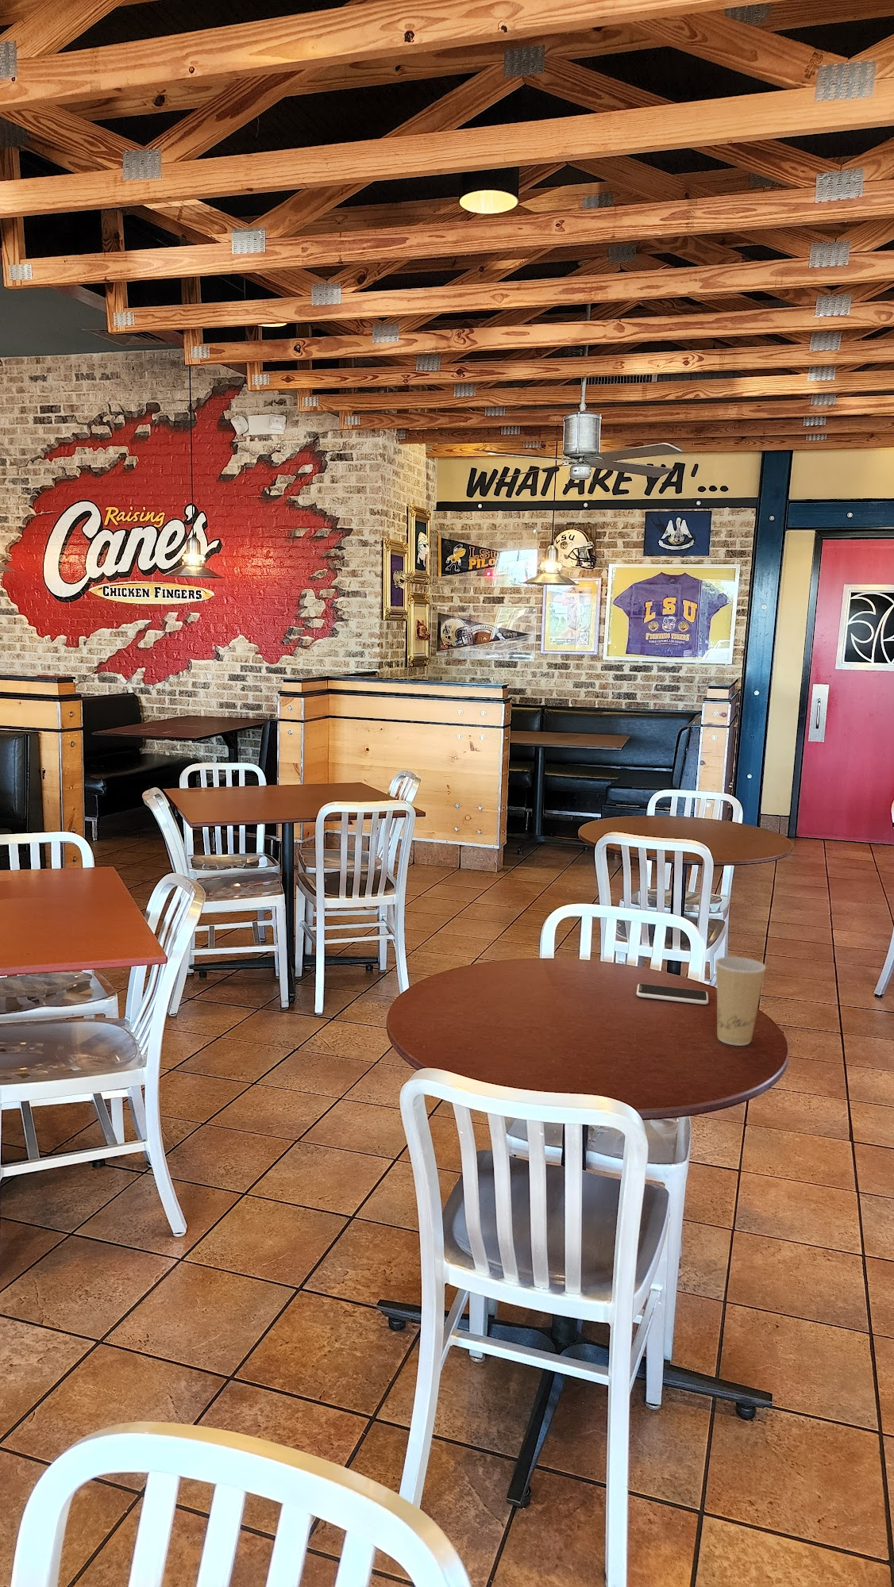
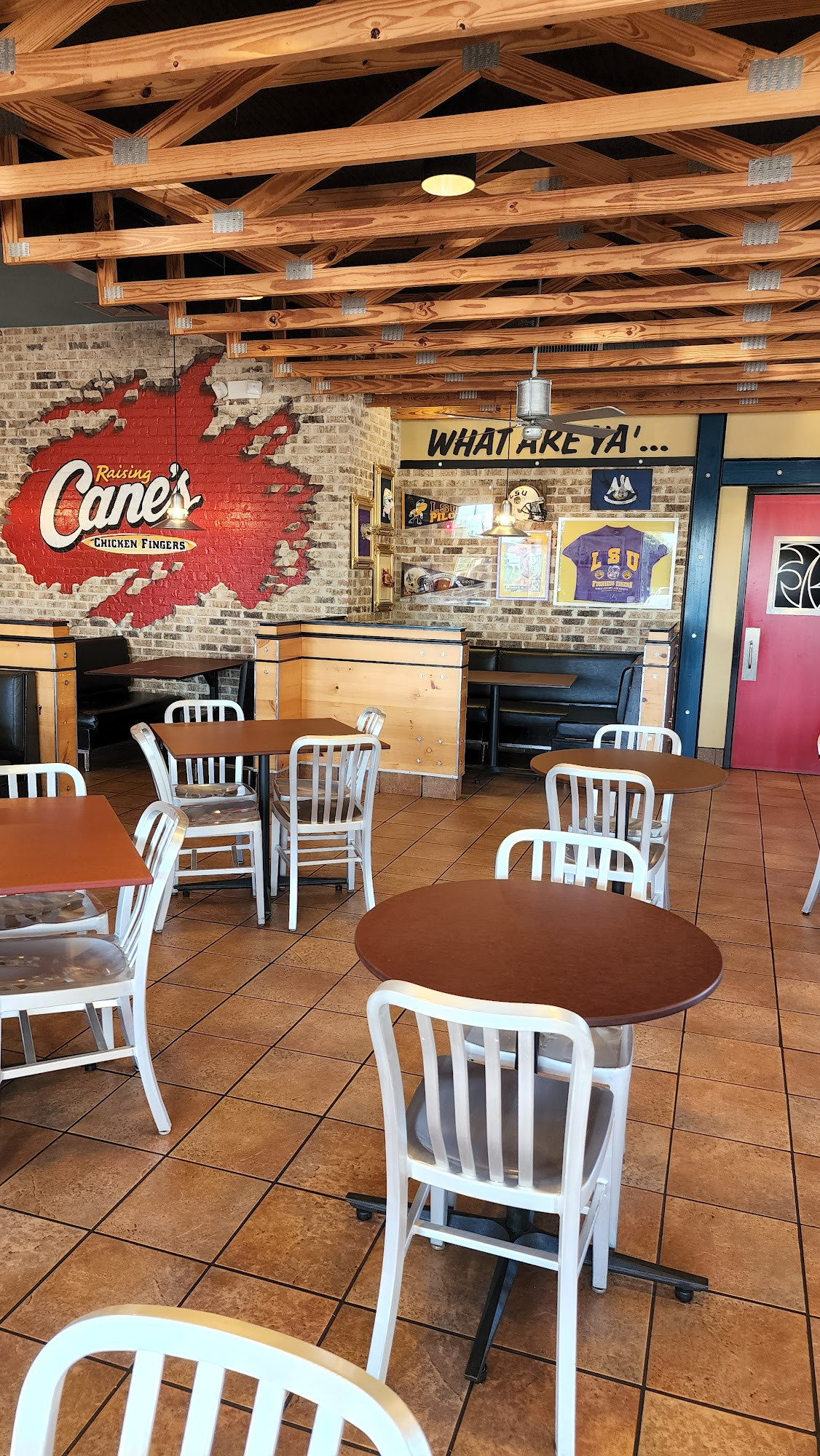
- paper cup [714,956,766,1046]
- smartphone [636,983,709,1005]
